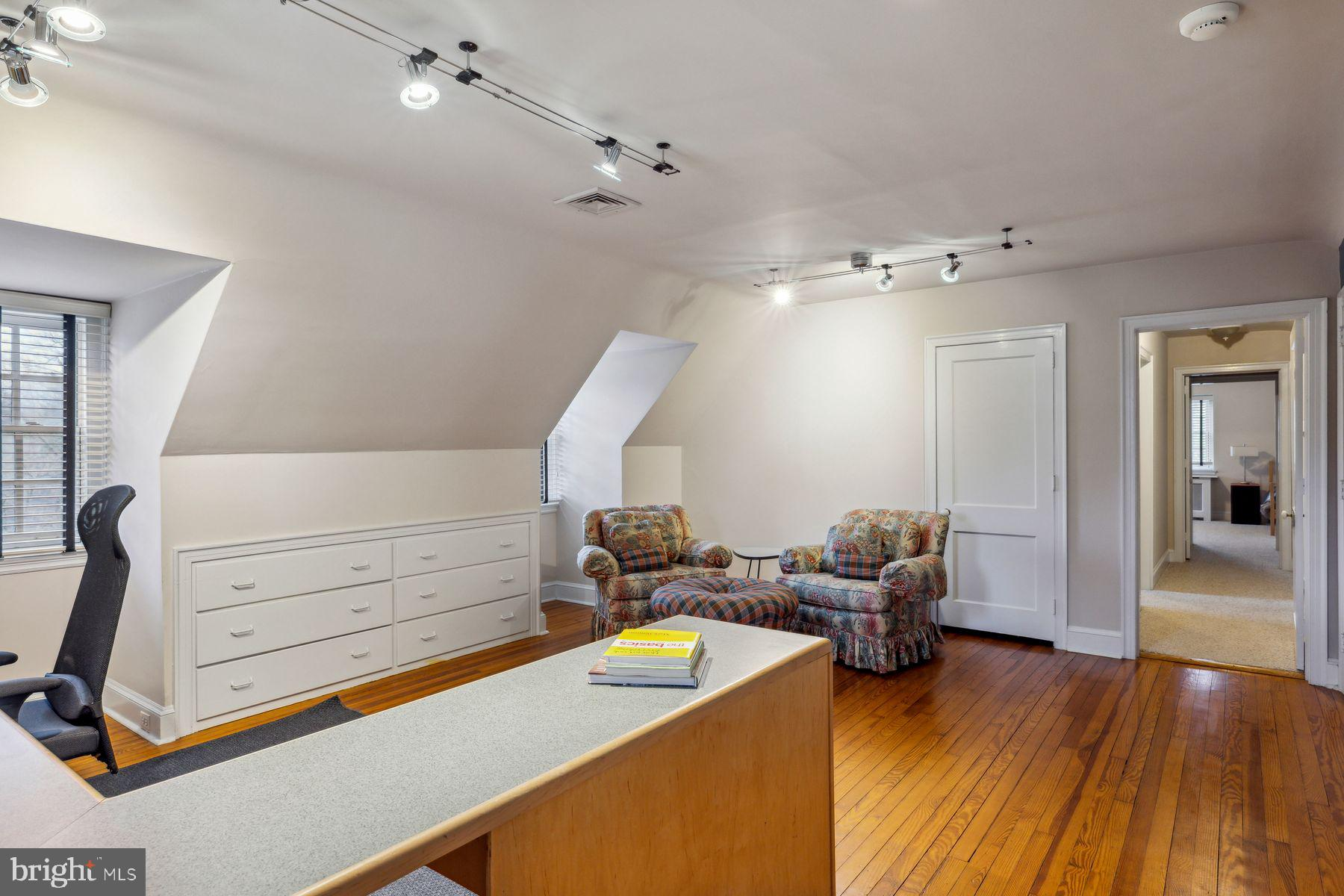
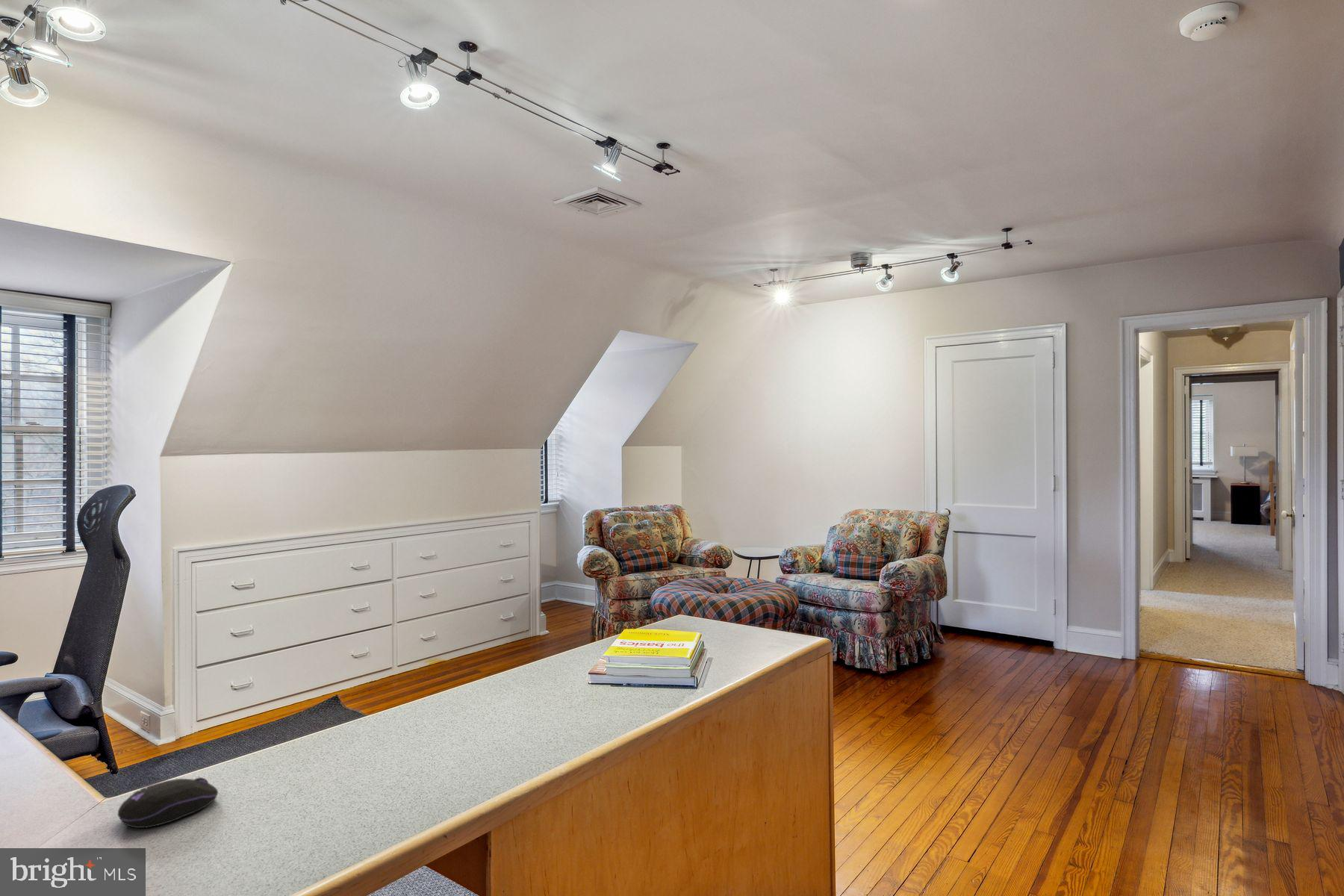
+ computer mouse [117,777,219,829]
